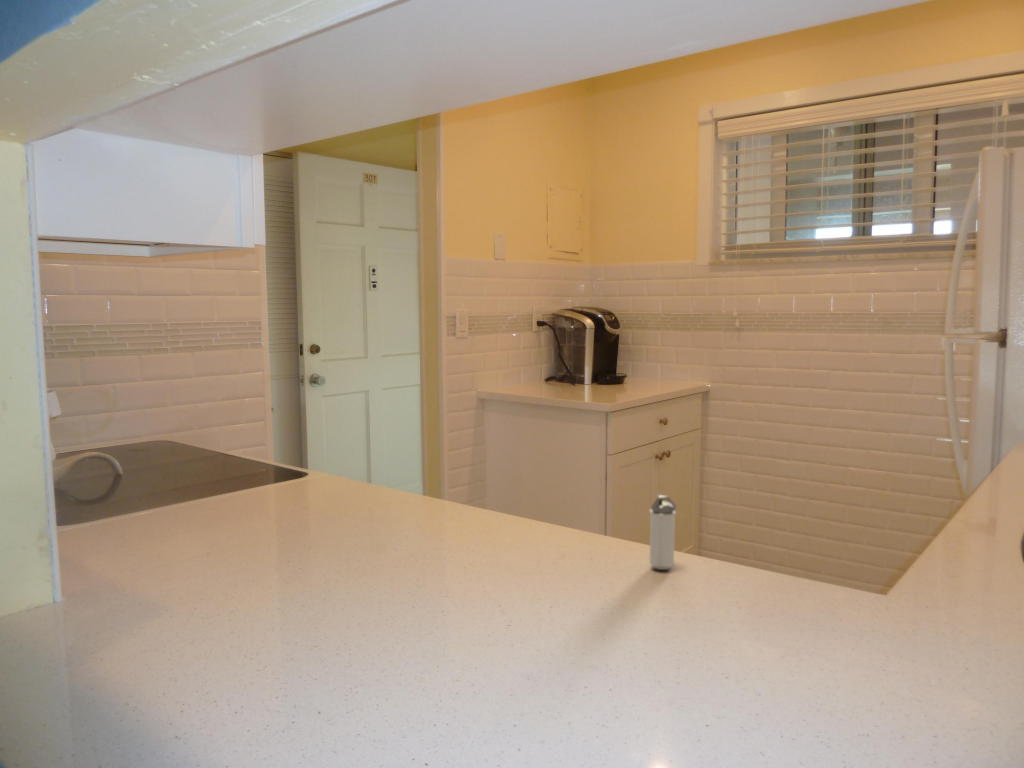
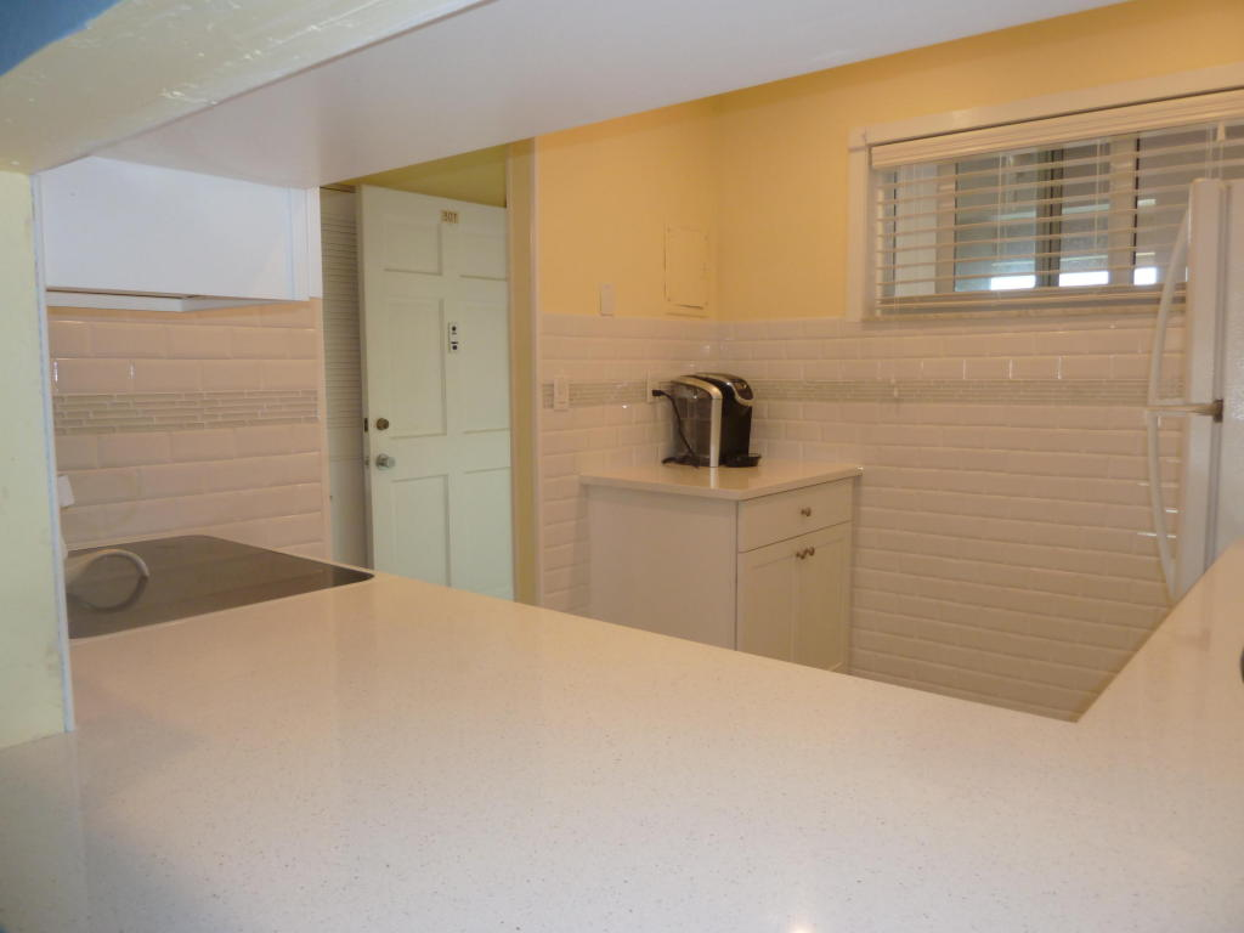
- shaker [649,494,678,571]
